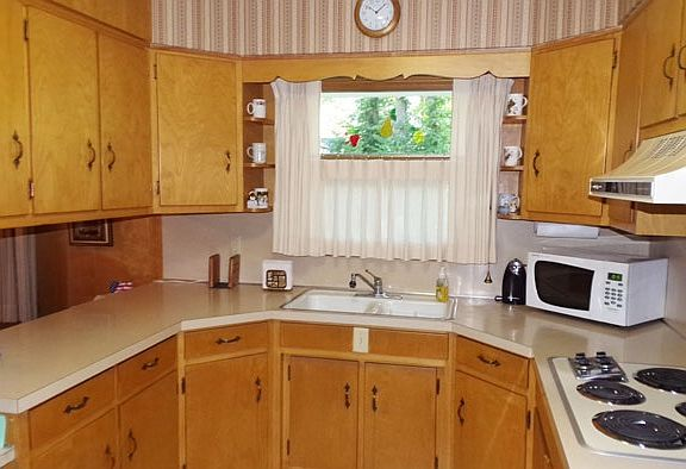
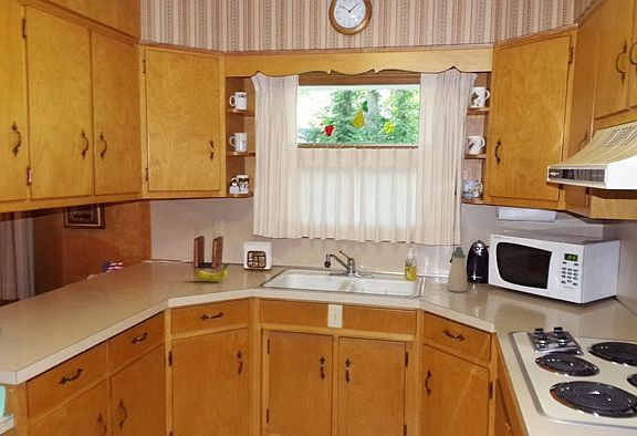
+ soap bottle [447,246,469,293]
+ fruit [194,262,231,282]
